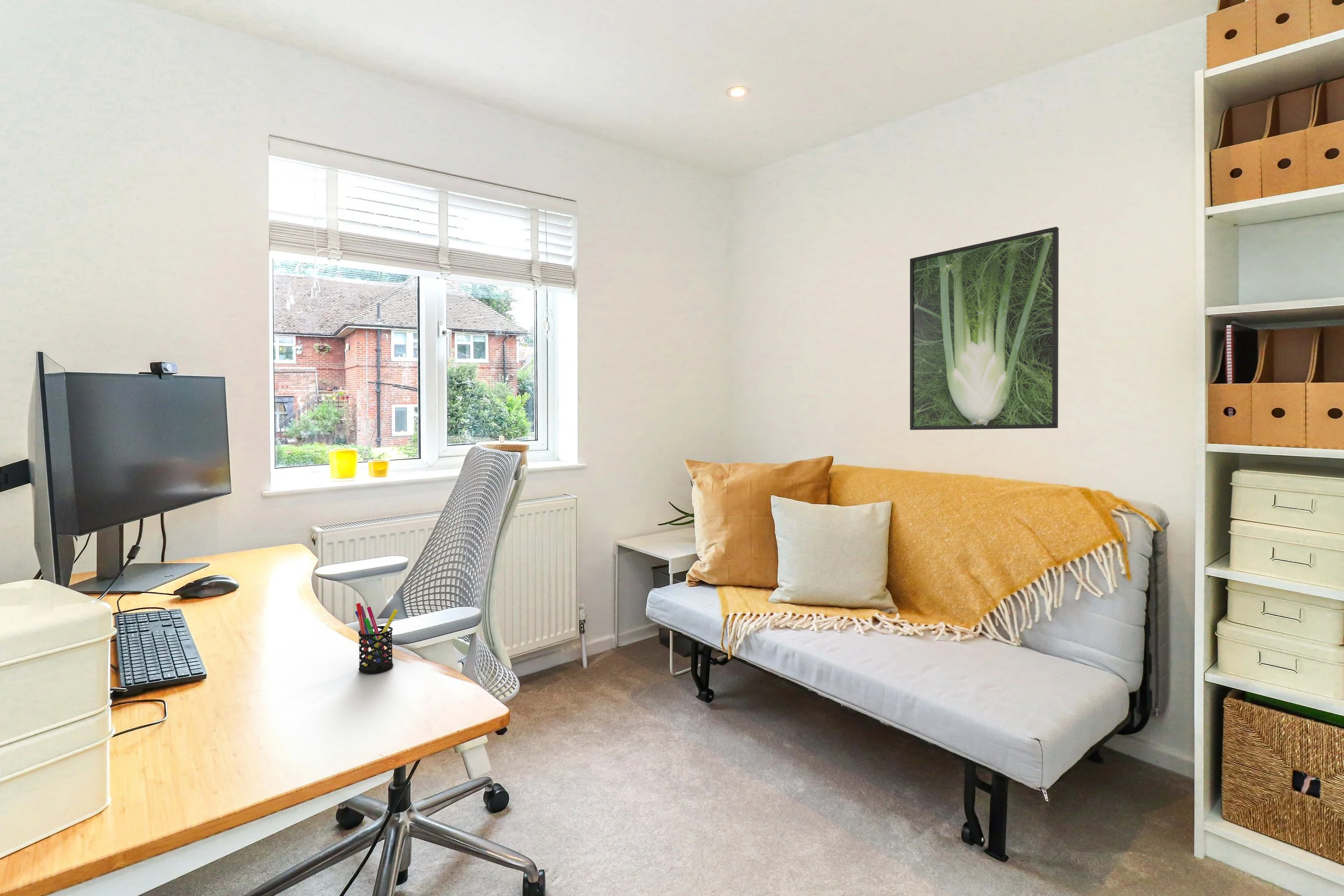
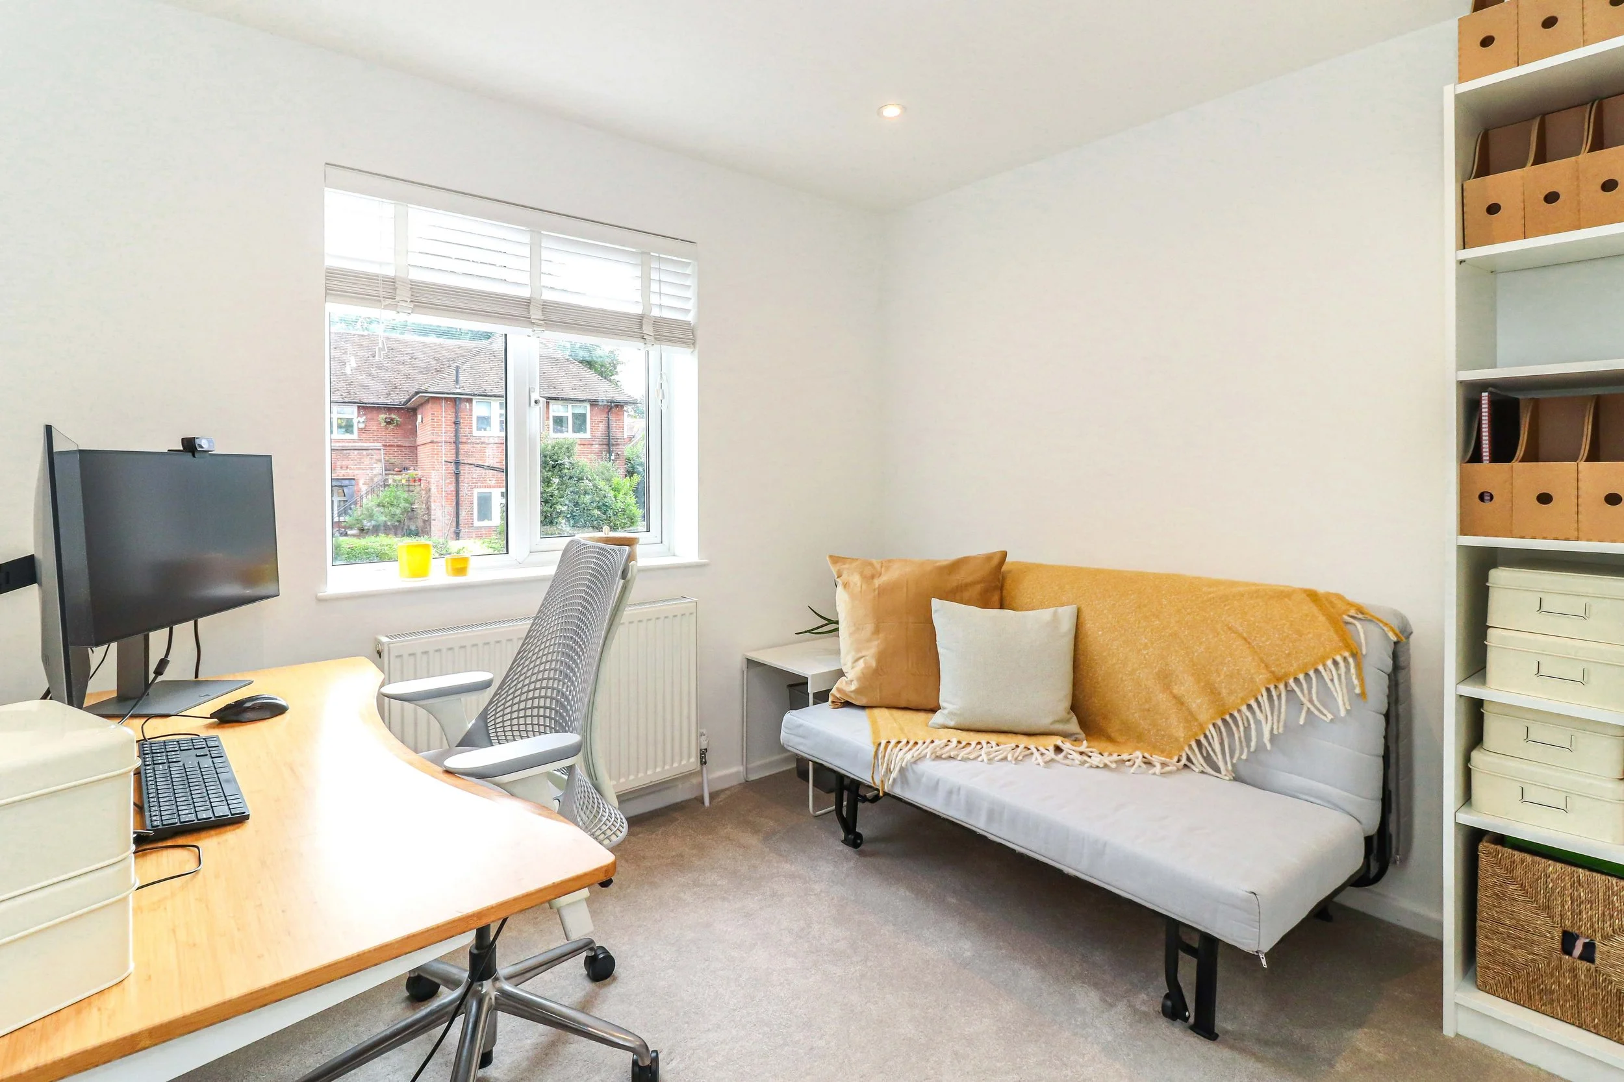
- pen holder [355,603,398,673]
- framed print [910,226,1059,431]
